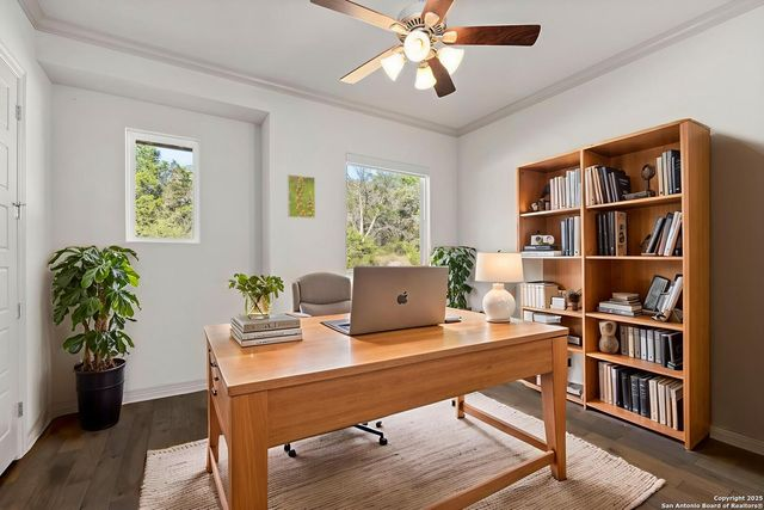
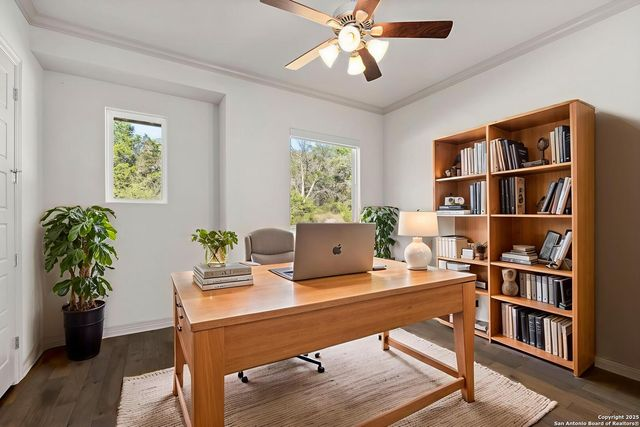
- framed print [286,173,316,220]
